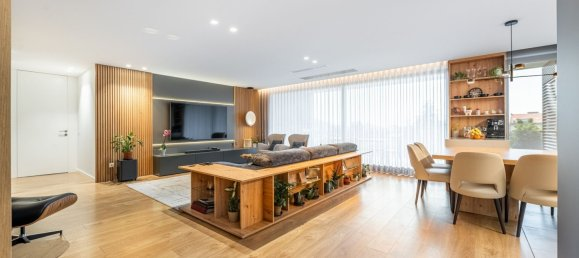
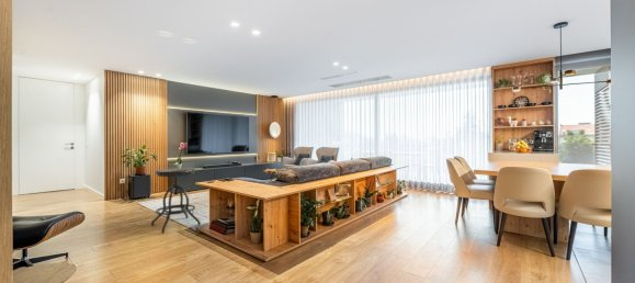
+ stool [150,167,202,235]
